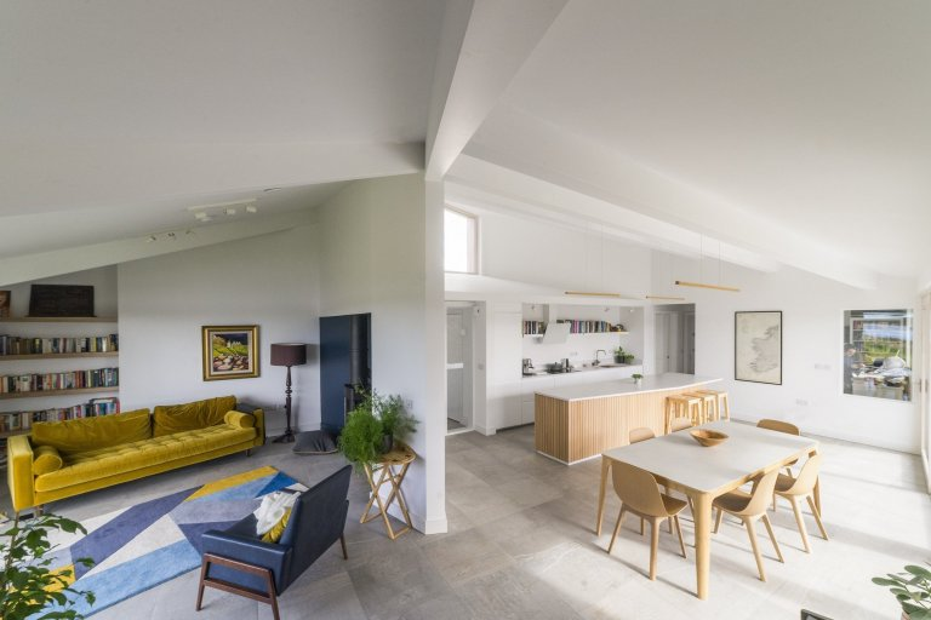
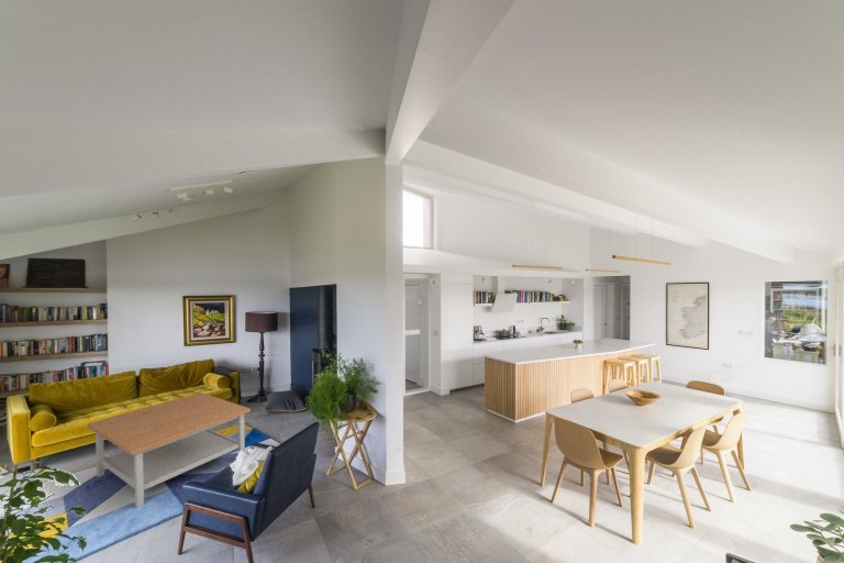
+ coffee table [87,391,252,509]
